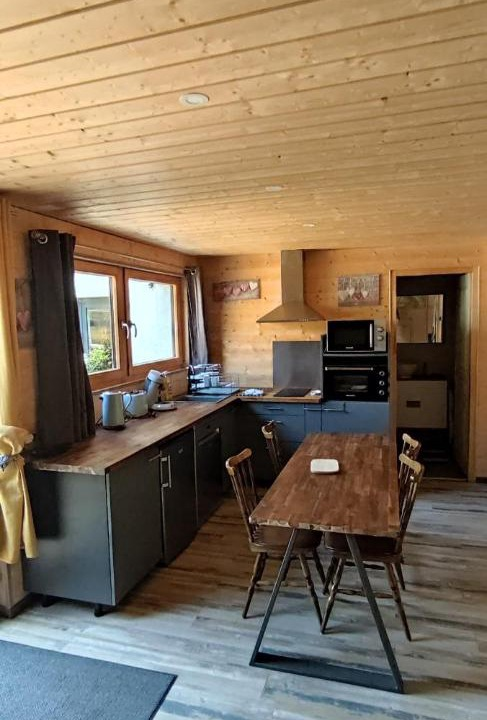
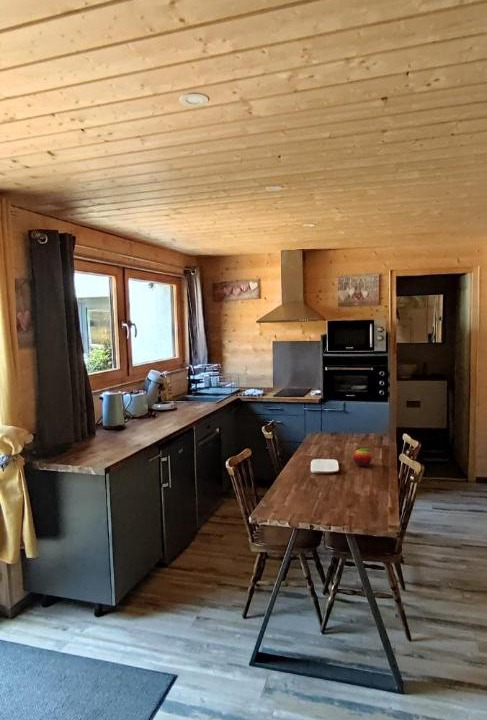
+ fruit [352,447,373,467]
